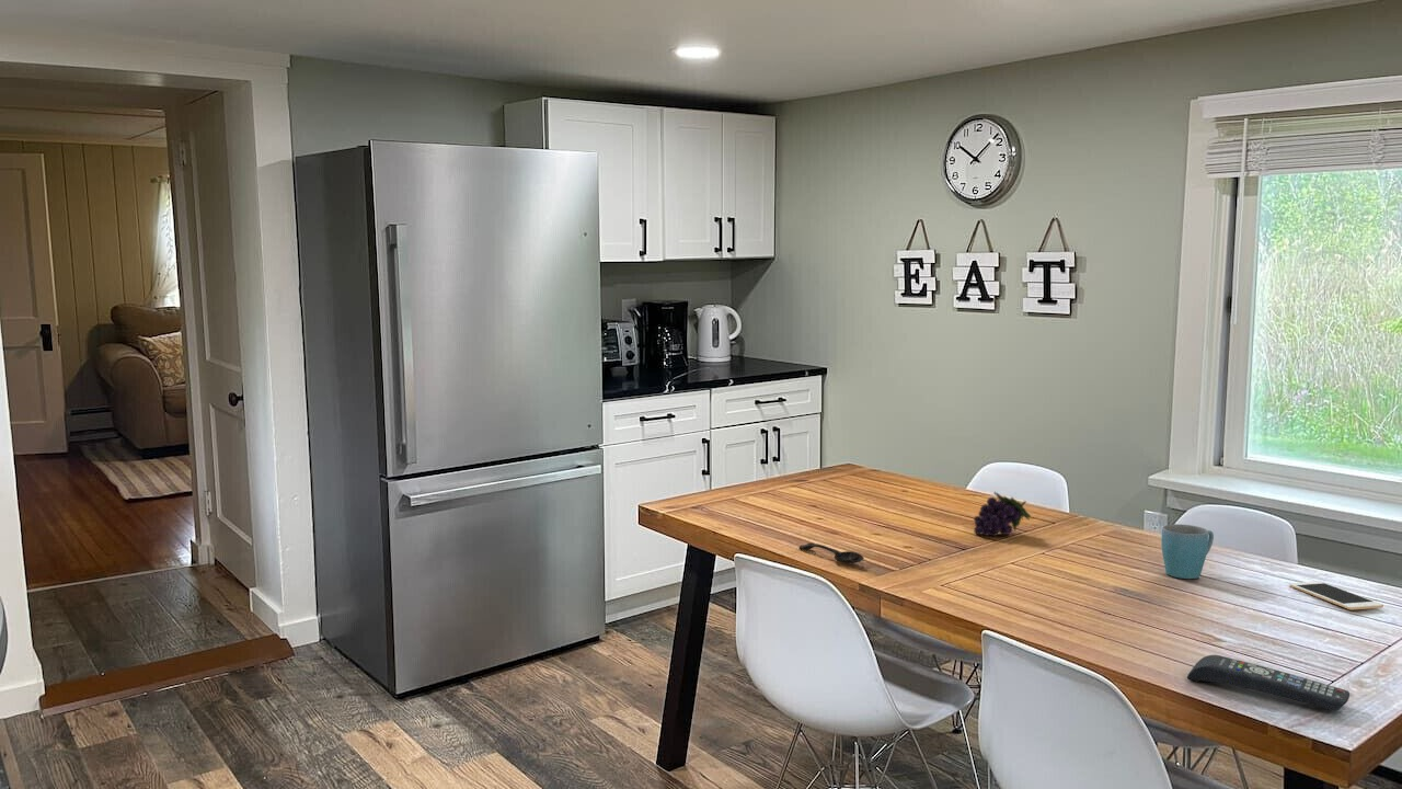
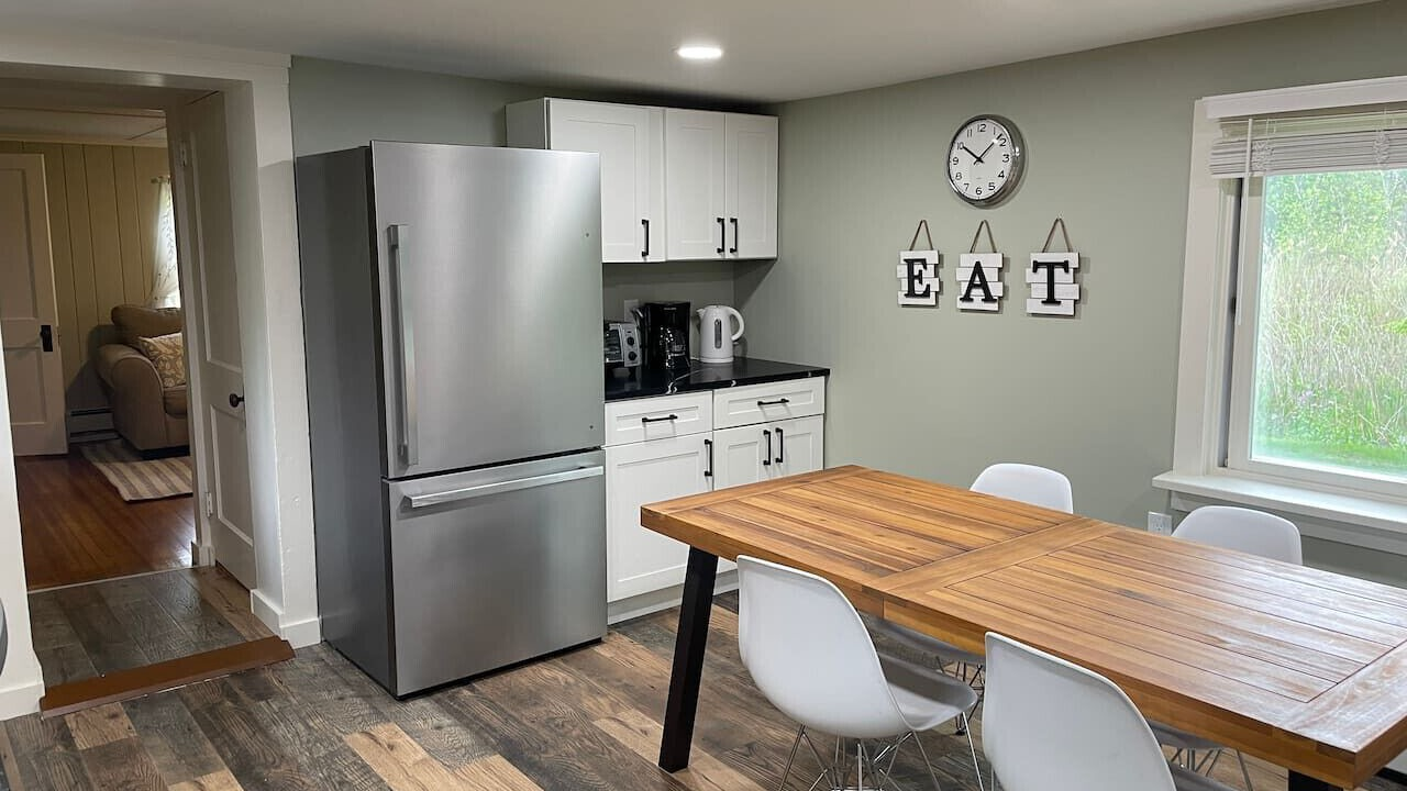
- fruit [973,491,1032,537]
- cell phone [1288,581,1384,611]
- mug [1160,523,1215,580]
- spoon [797,542,865,564]
- remote control [1186,654,1351,712]
